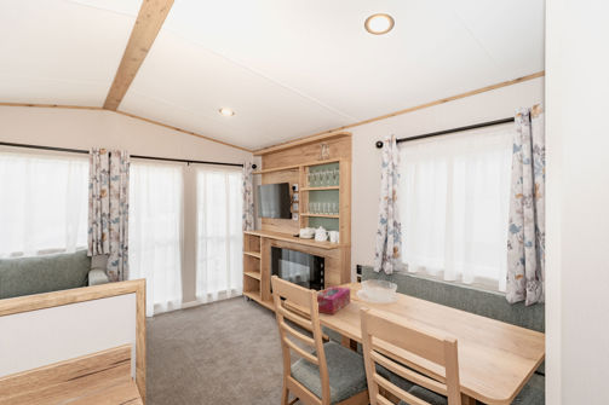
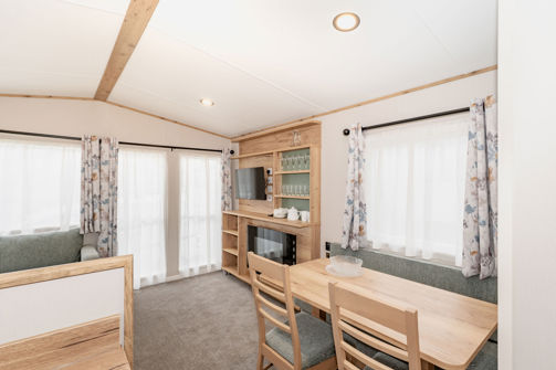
- tissue box [316,284,351,316]
